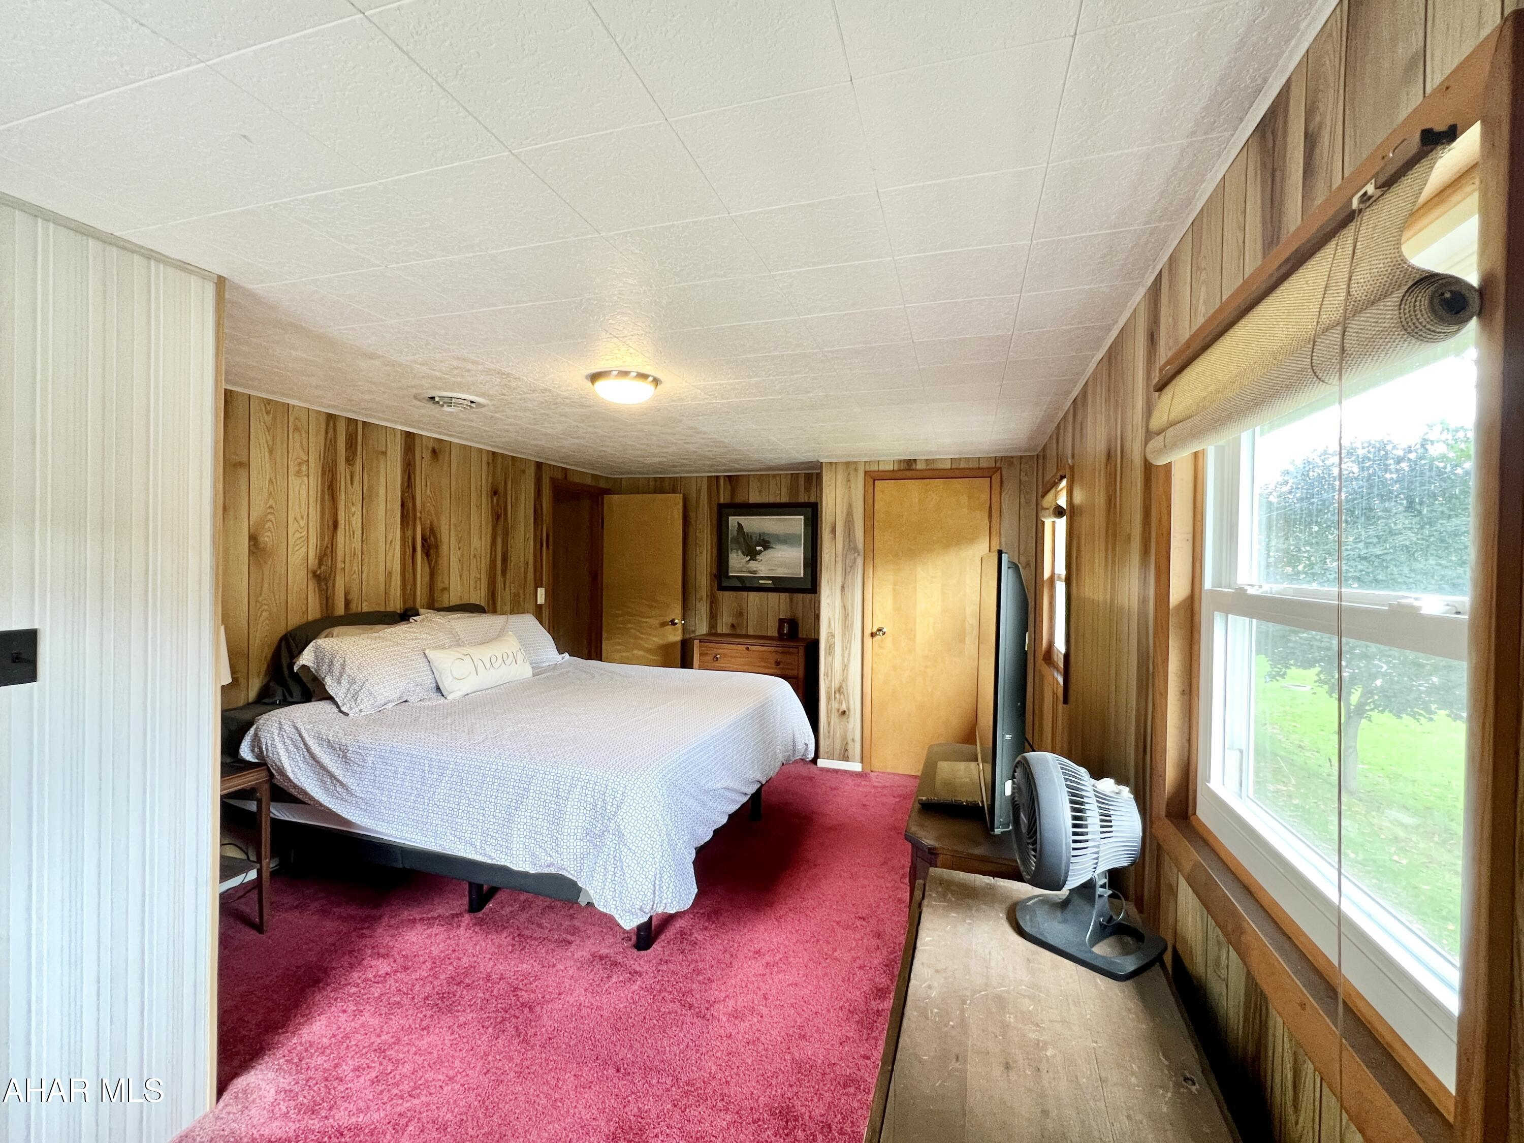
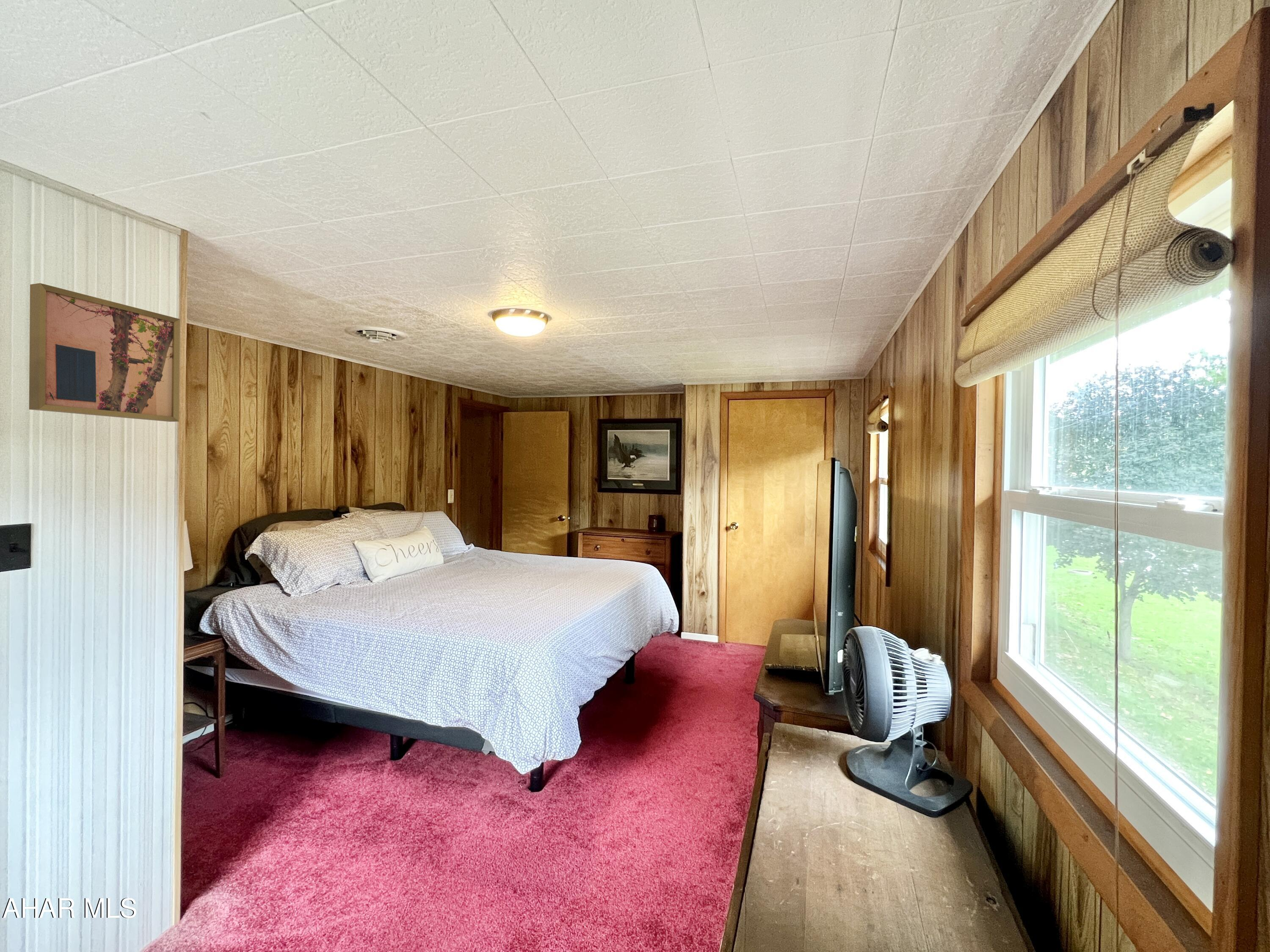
+ wall art [29,283,180,422]
